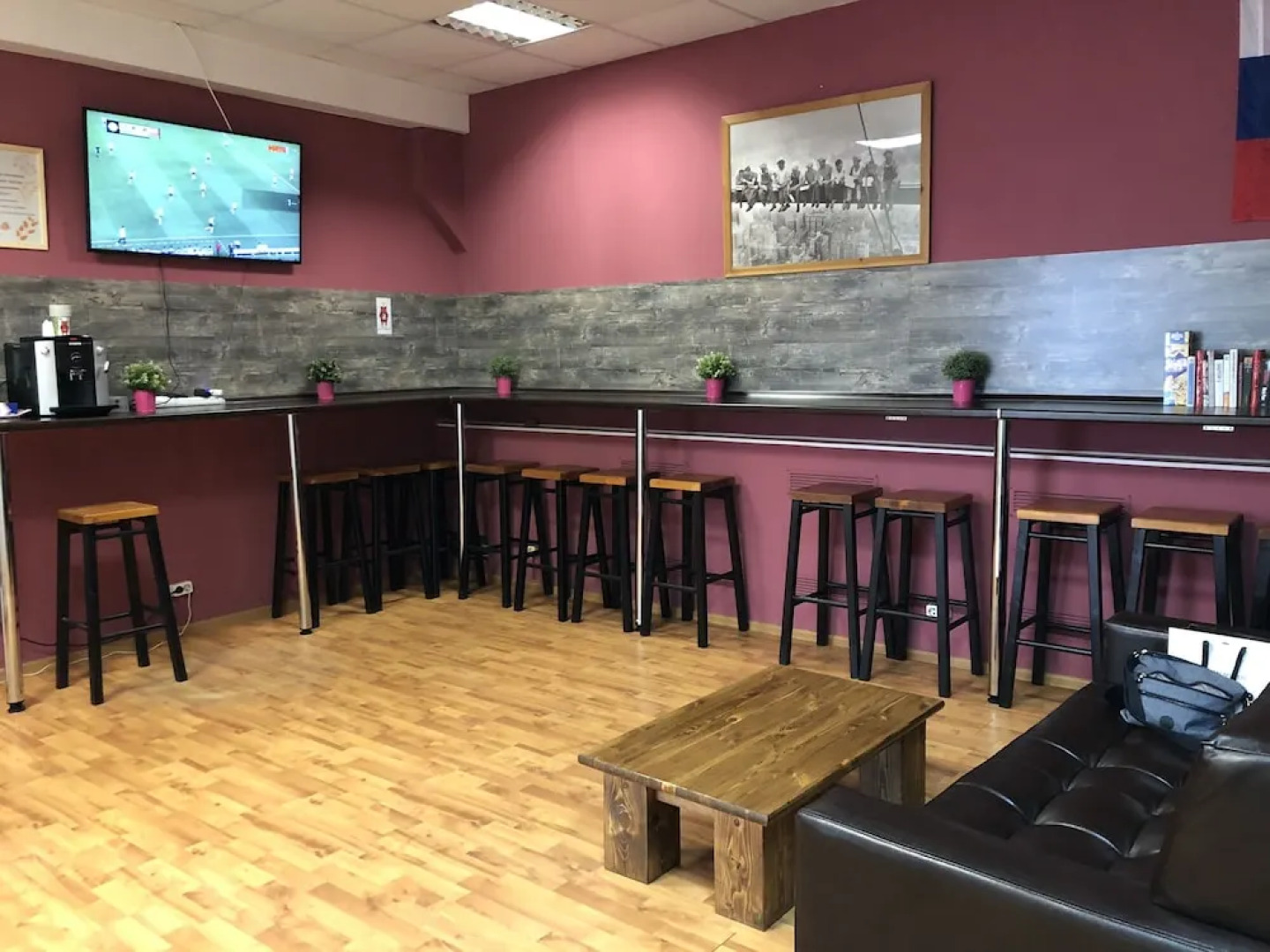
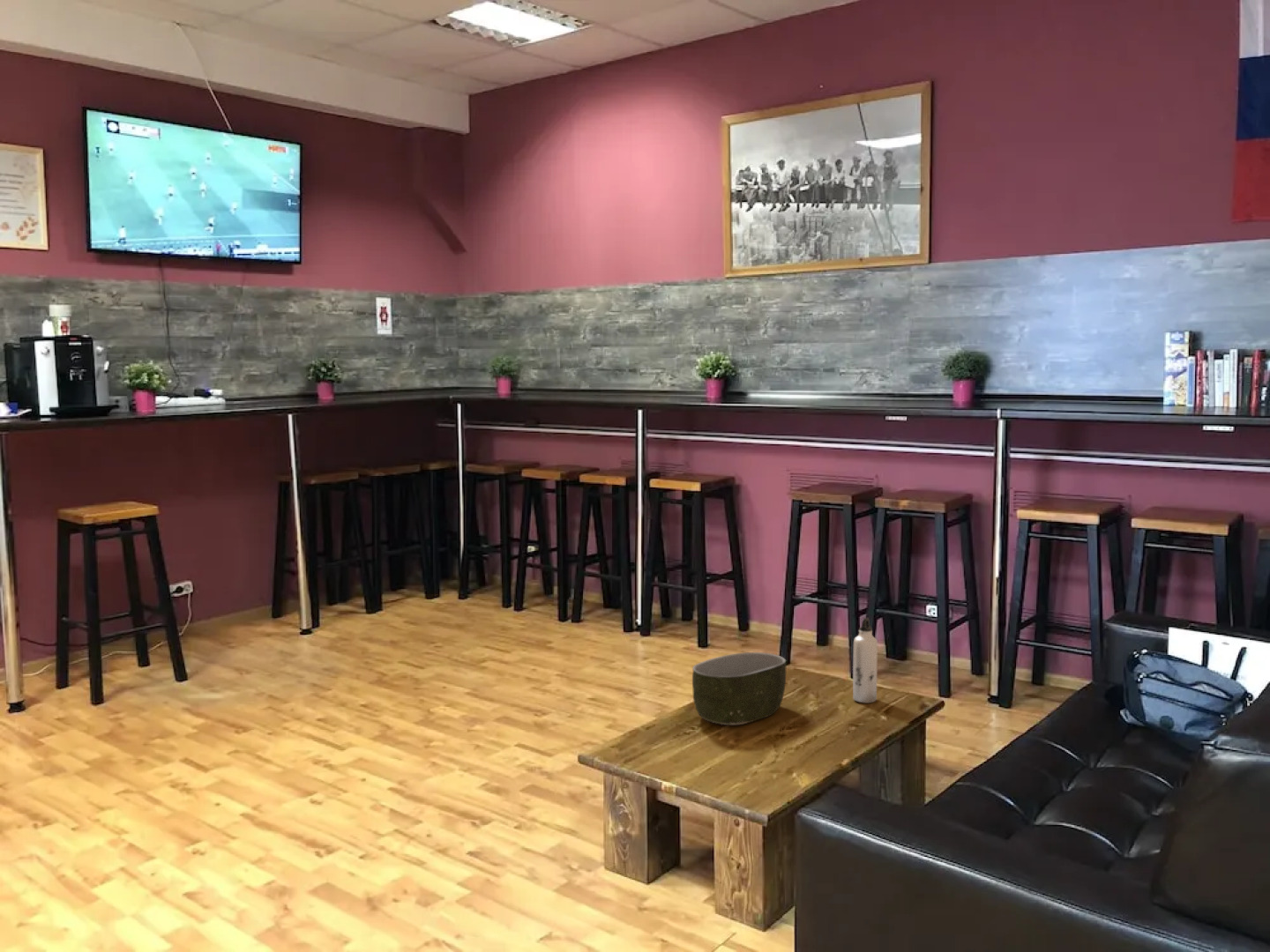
+ water bottle [852,617,878,703]
+ bowl [691,651,788,725]
